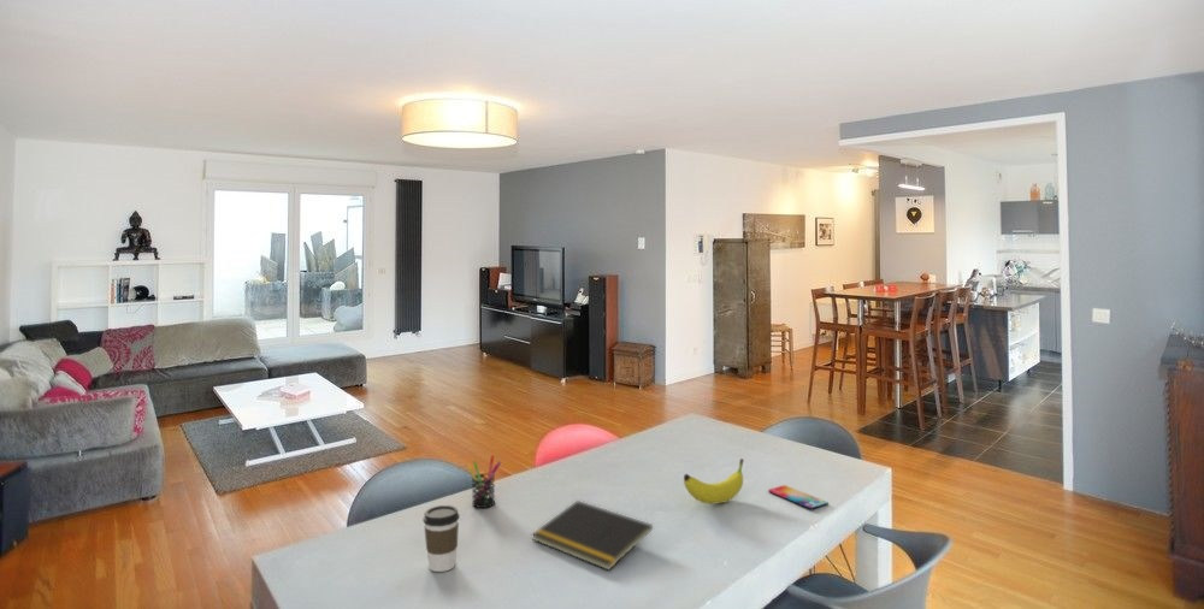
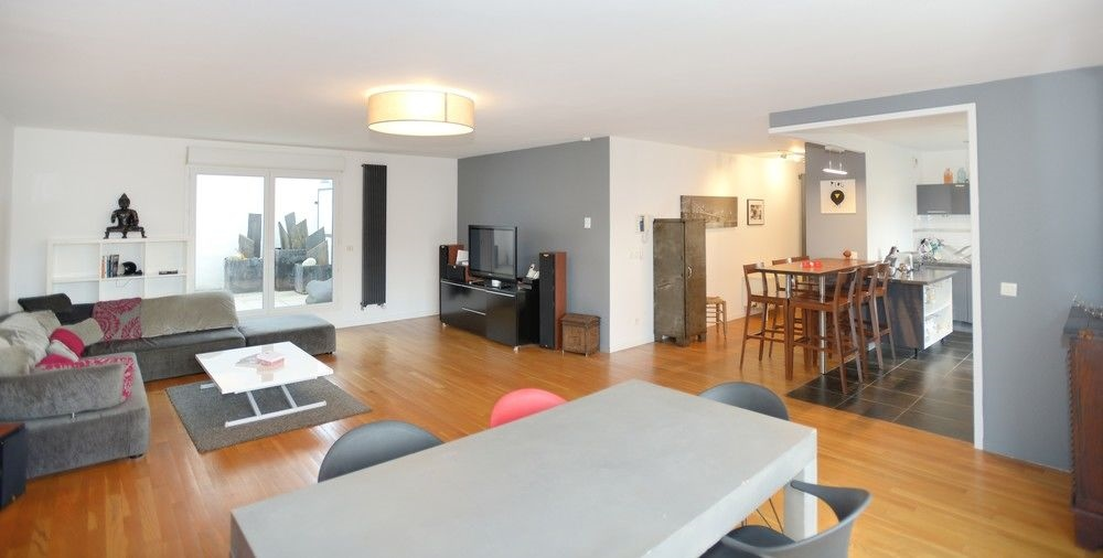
- pen holder [467,454,502,509]
- notepad [531,499,654,572]
- fruit [683,457,745,505]
- coffee cup [421,504,461,573]
- smartphone [767,484,830,510]
